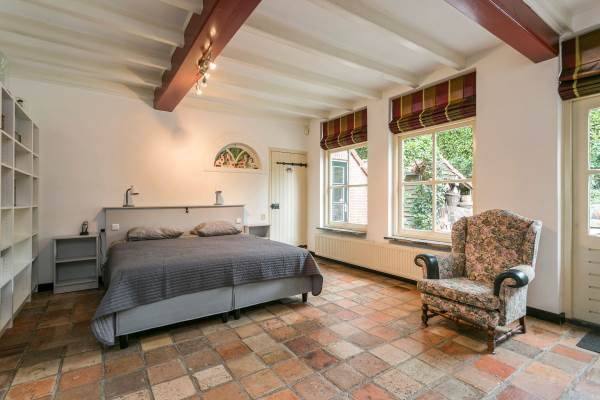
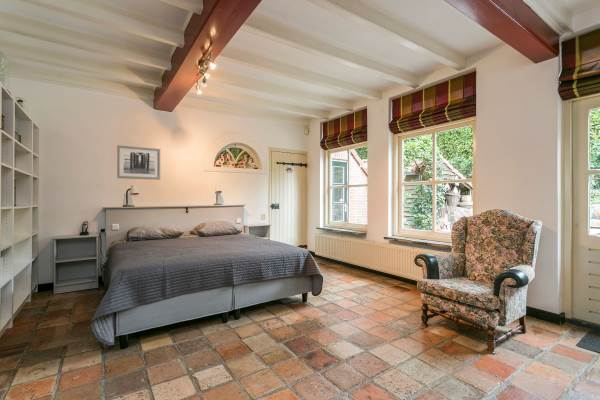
+ wall art [116,145,162,181]
